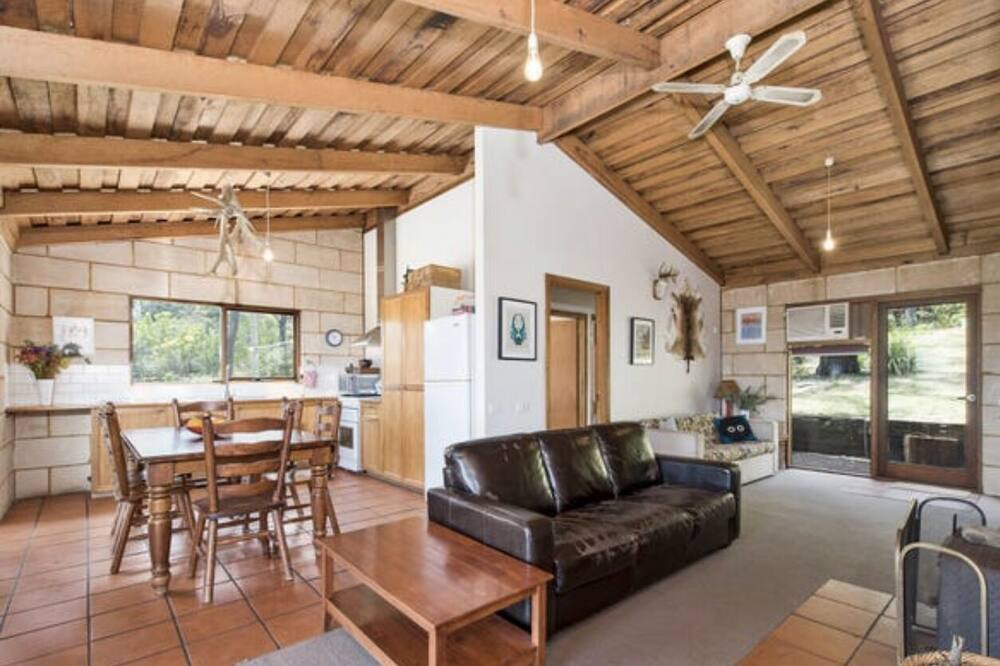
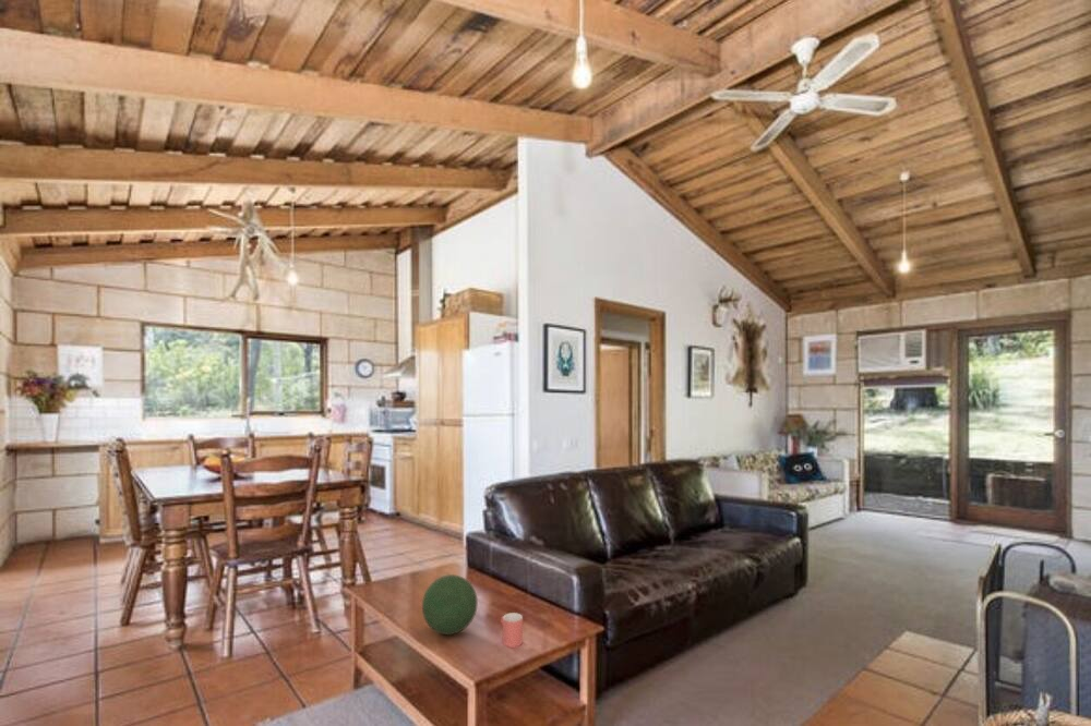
+ decorative orb [421,573,479,636]
+ cup [500,612,524,649]
